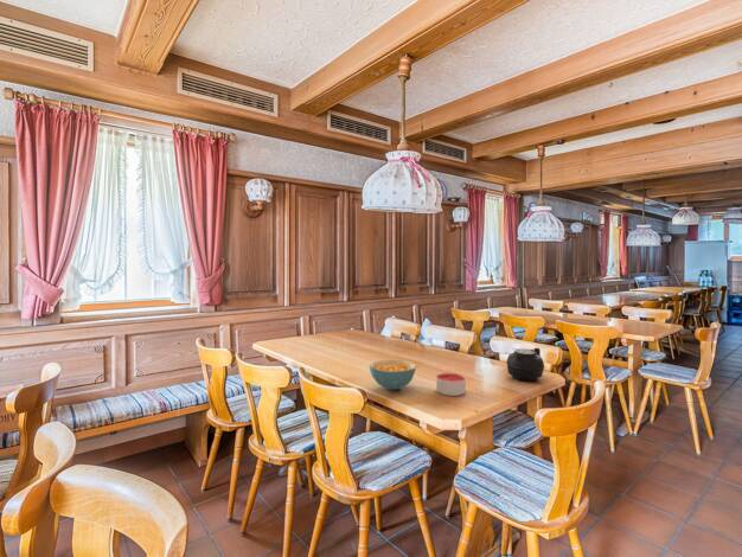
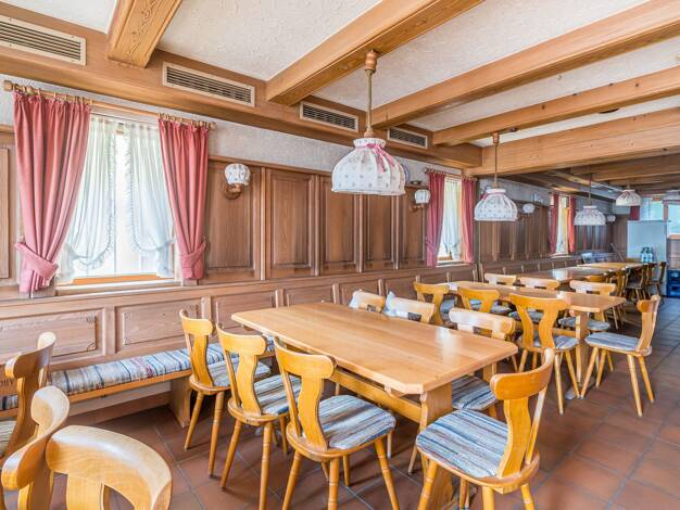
- teapot [504,347,545,382]
- cereal bowl [369,359,417,391]
- candle [435,372,467,397]
